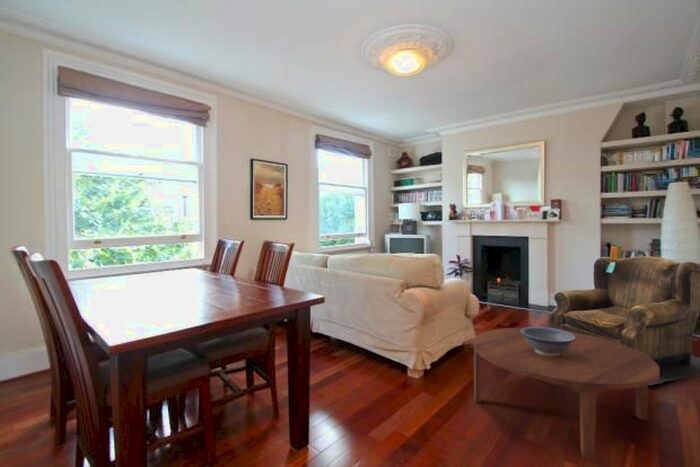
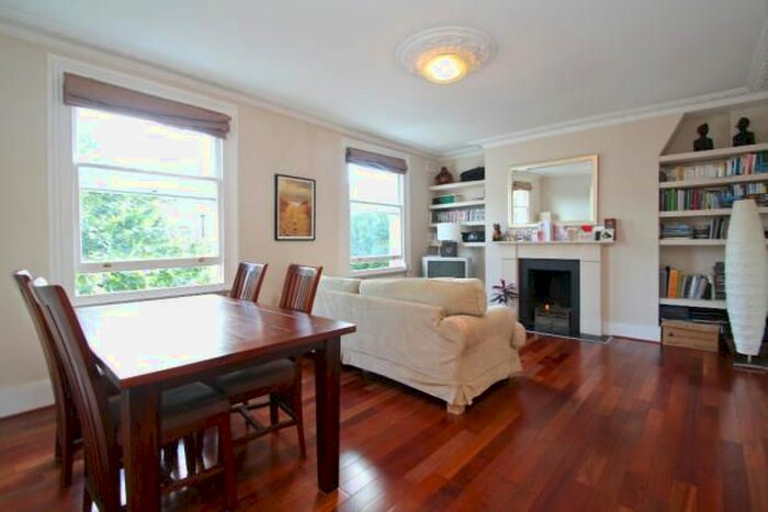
- decorative bowl [520,326,576,356]
- coffee table [472,327,659,460]
- armchair [549,255,700,386]
